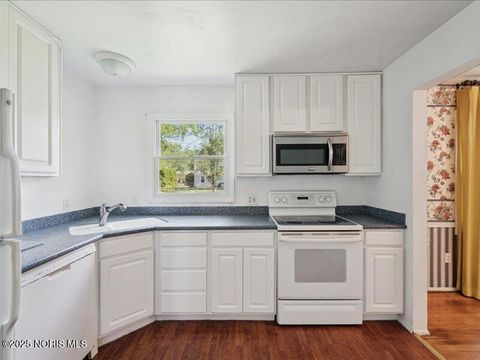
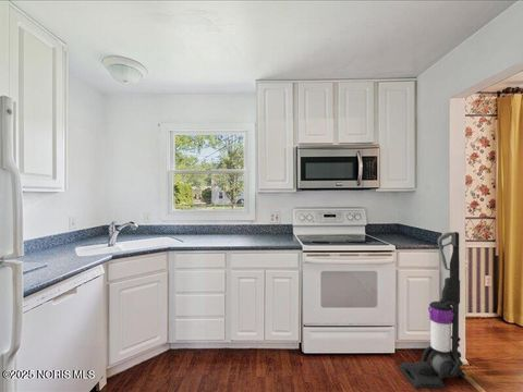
+ vacuum cleaner [398,231,466,390]
